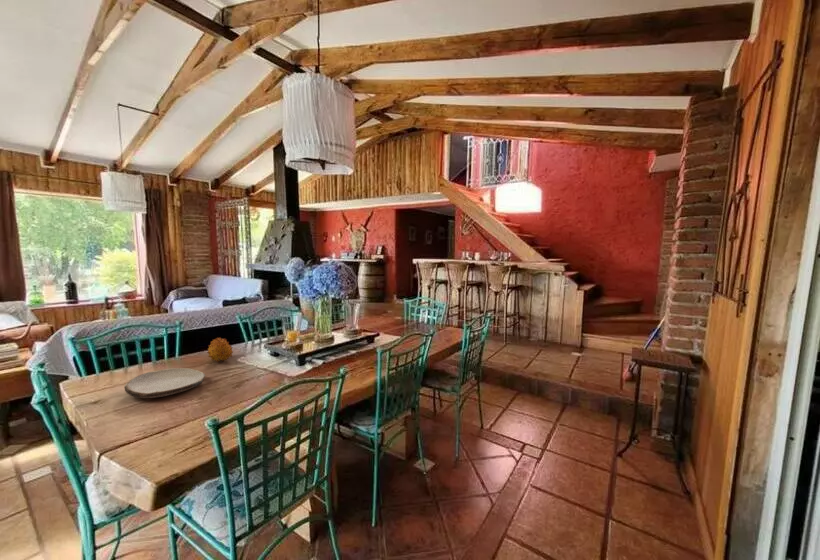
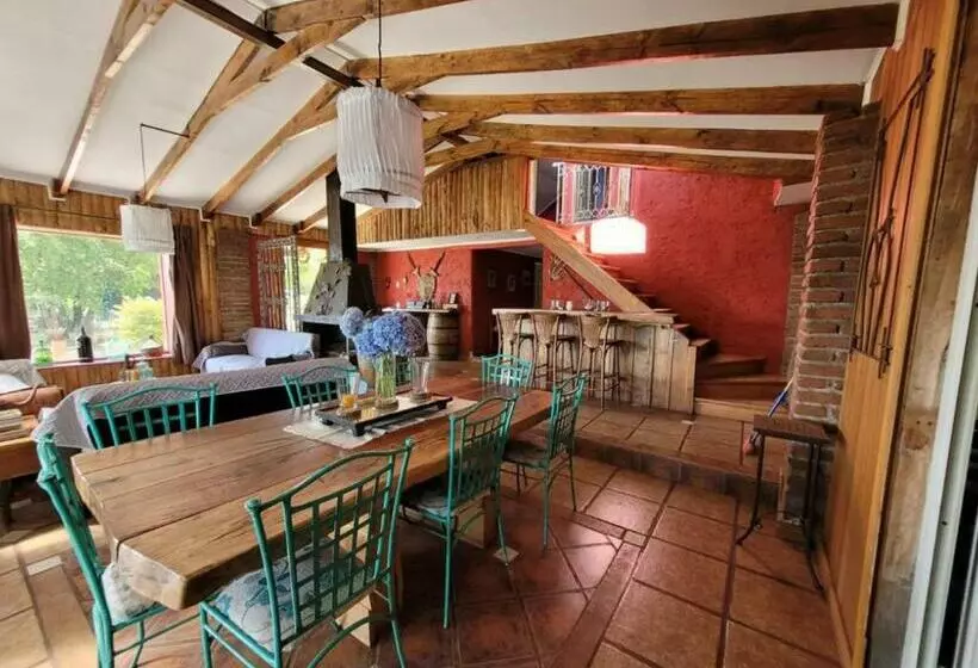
- plate [123,367,206,399]
- fruit [206,336,234,363]
